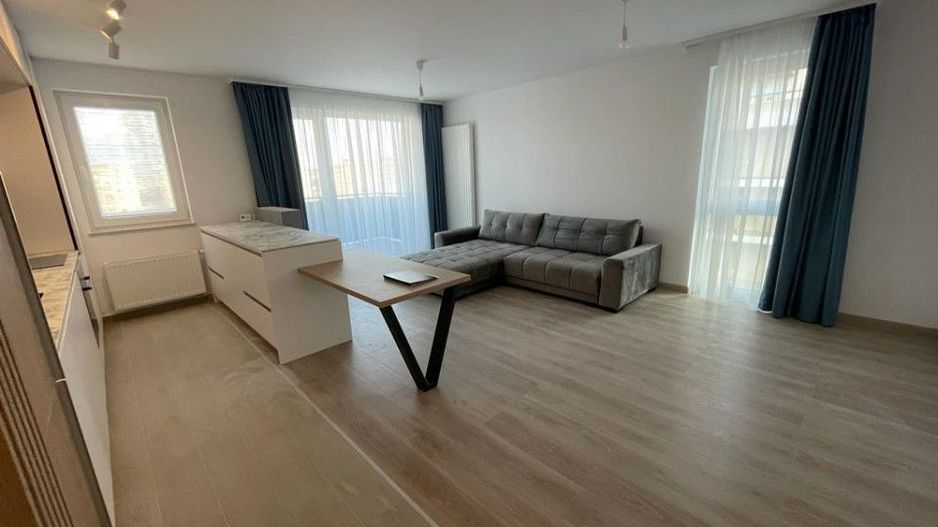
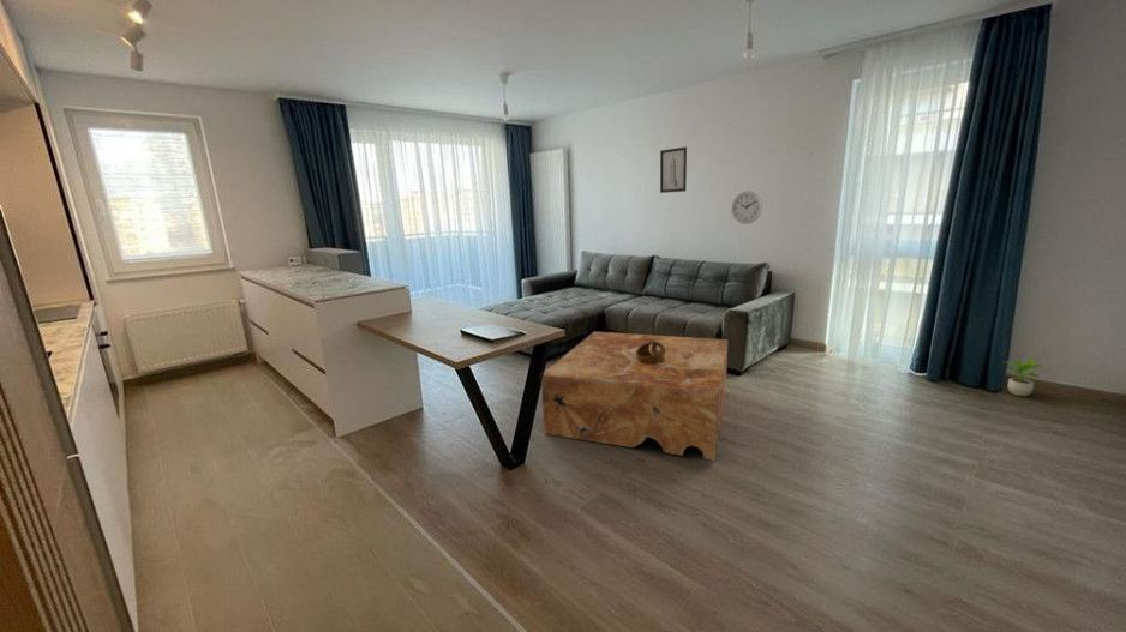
+ potted plant [1005,357,1044,397]
+ coffee table [540,331,729,462]
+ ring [636,342,665,365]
+ wall clock [730,189,763,225]
+ wall art [659,145,688,194]
